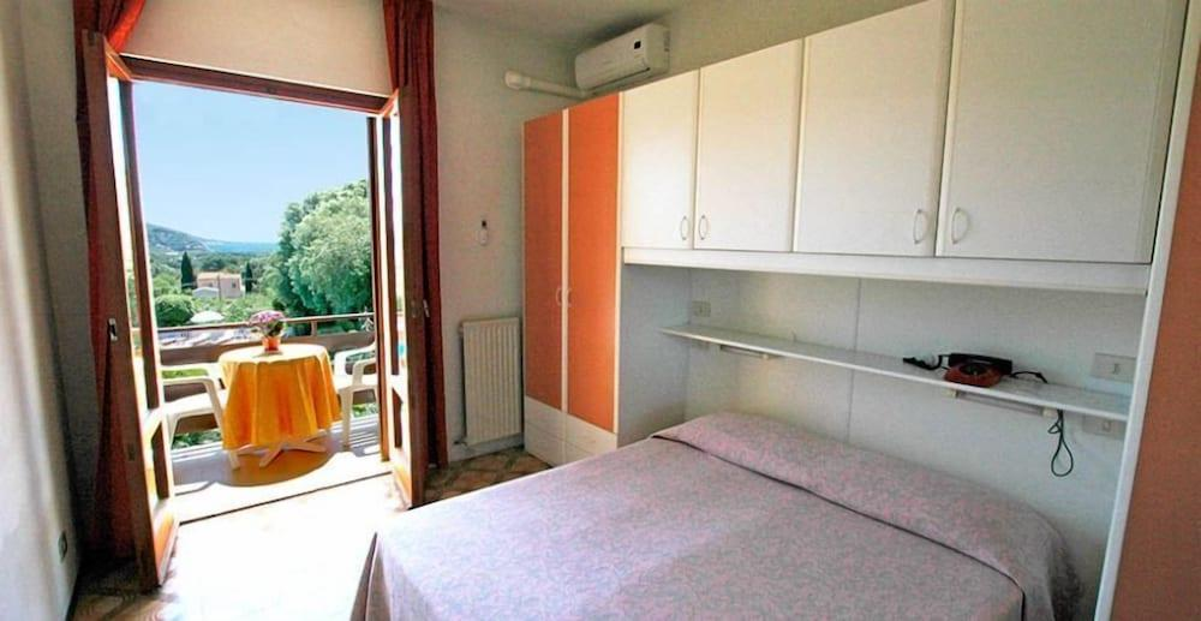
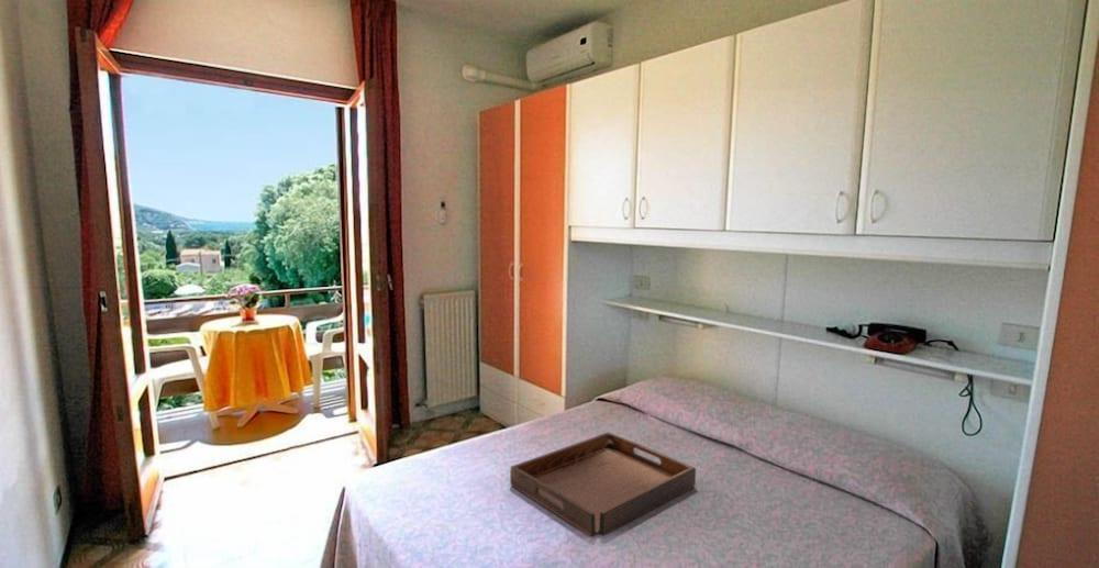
+ serving tray [509,431,697,537]
